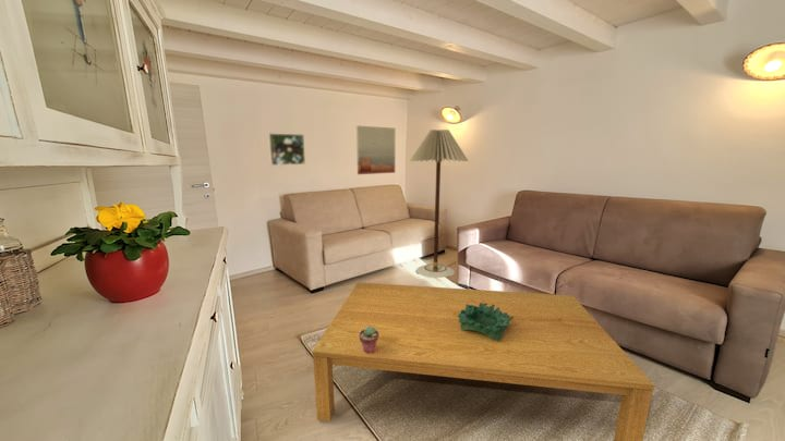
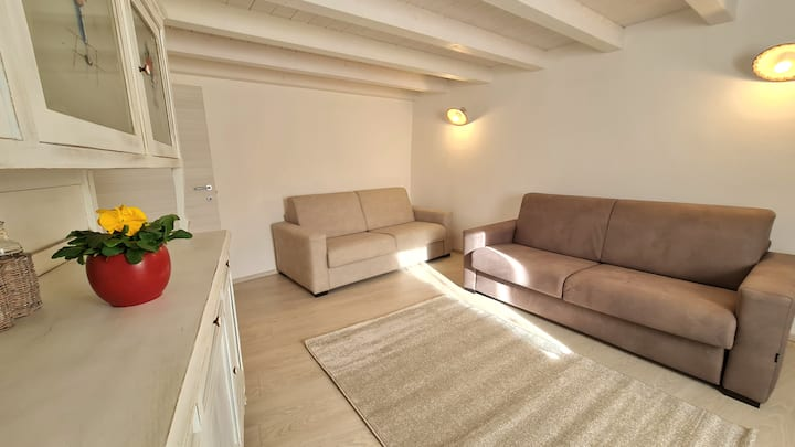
- decorative bowl [458,303,514,341]
- wall art [355,125,396,175]
- floor lamp [409,128,470,279]
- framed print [267,132,306,167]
- coffee table [311,281,655,441]
- potted succulent [359,327,379,354]
